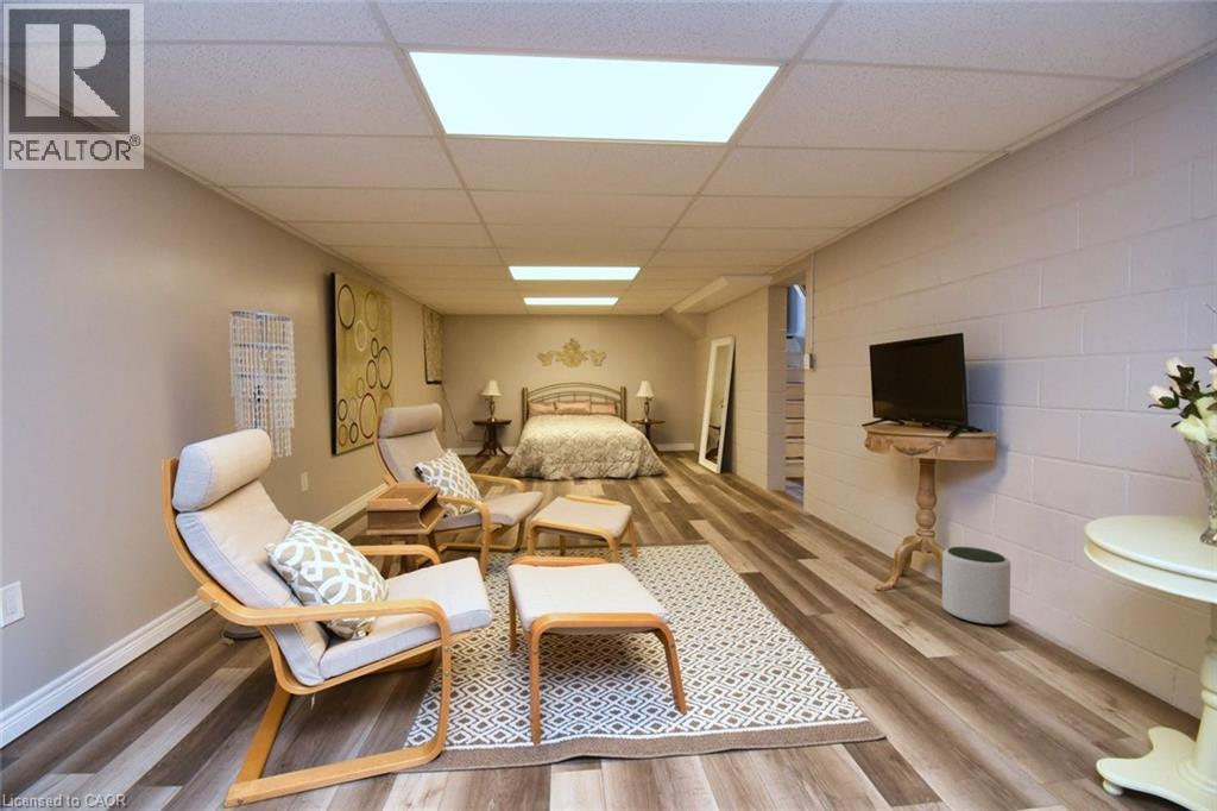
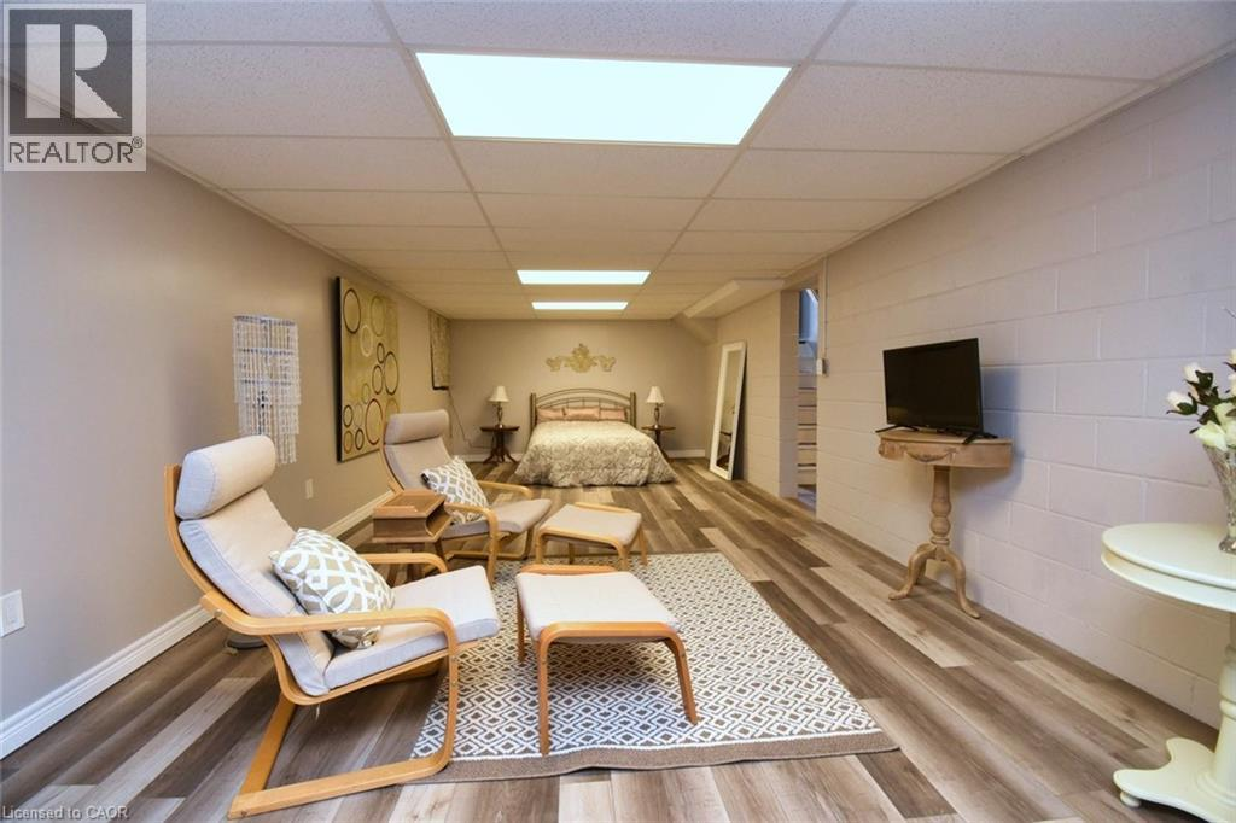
- plant pot [941,546,1011,625]
